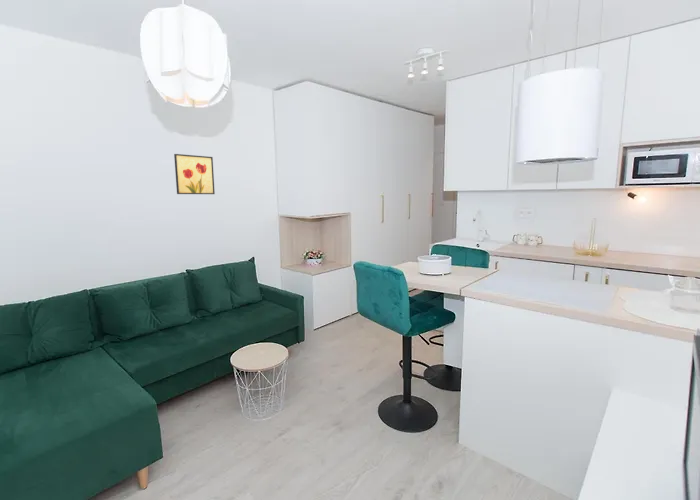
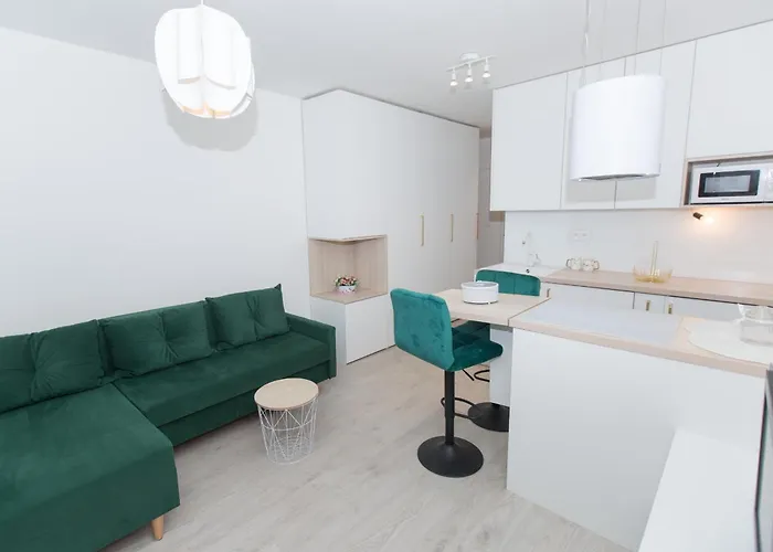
- wall art [173,153,216,195]
